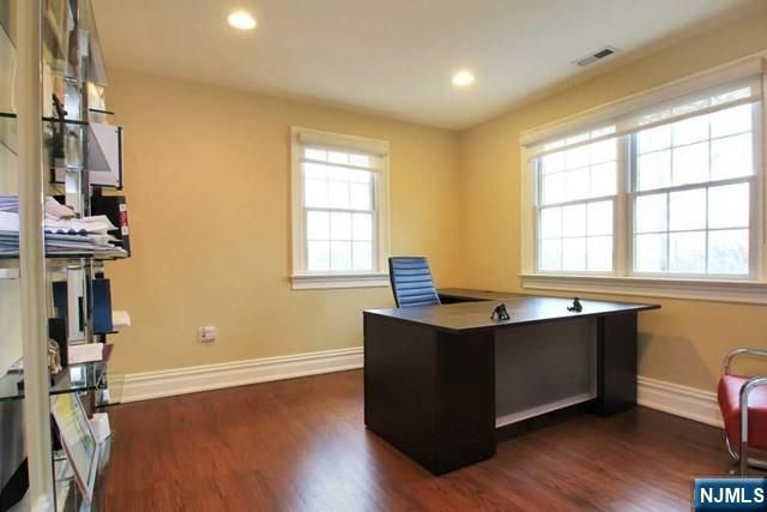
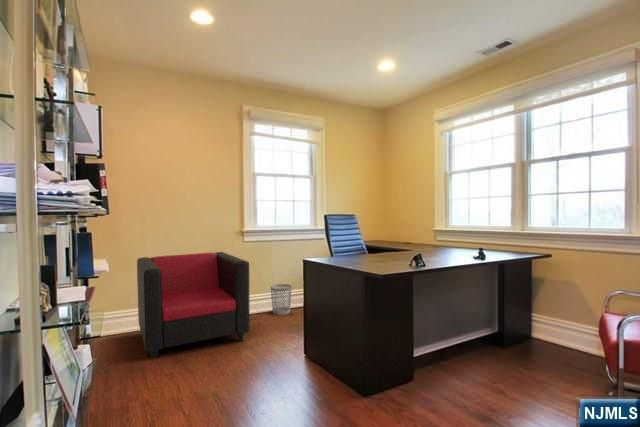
+ wastebasket [270,283,293,316]
+ sofa [136,251,251,359]
